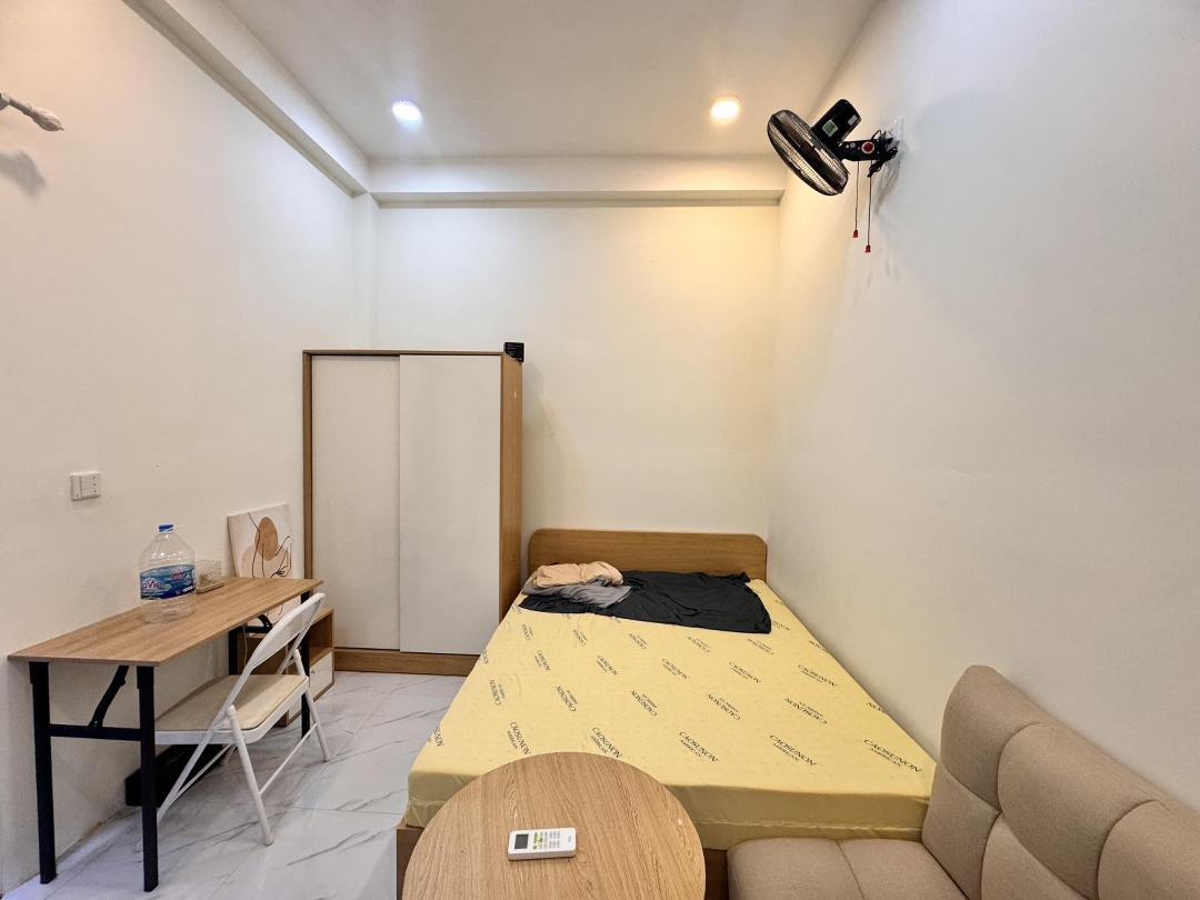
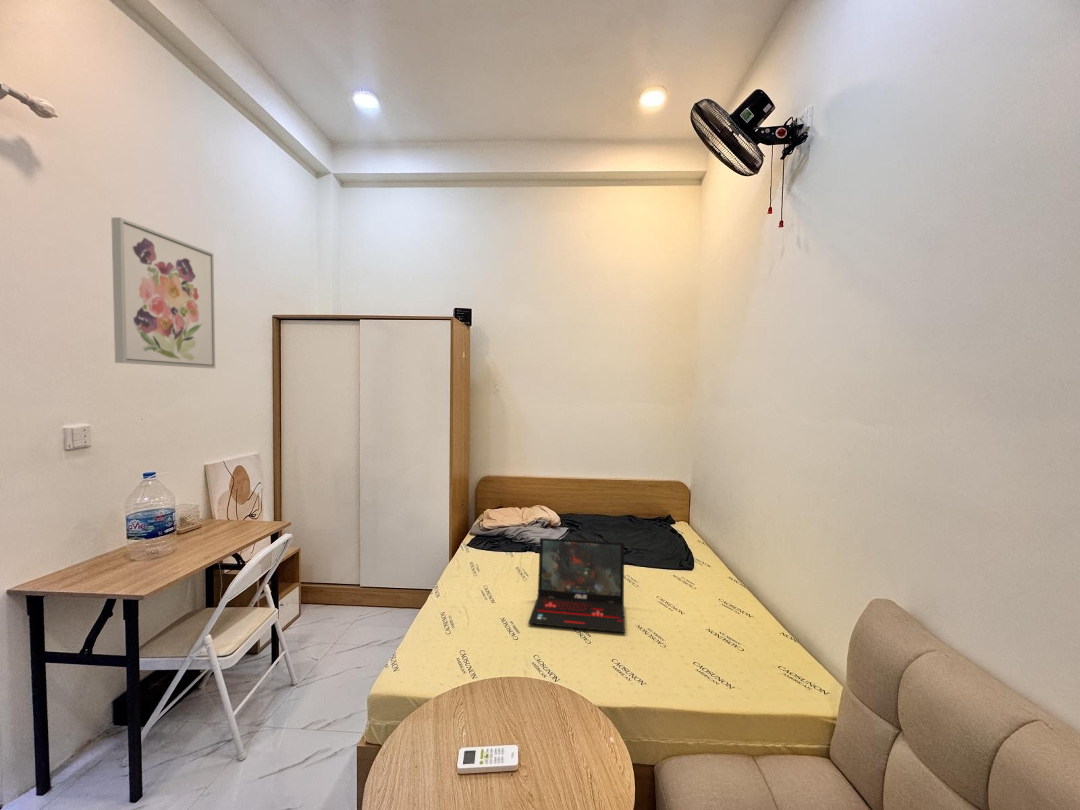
+ wall art [110,216,216,369]
+ laptop [527,537,626,634]
